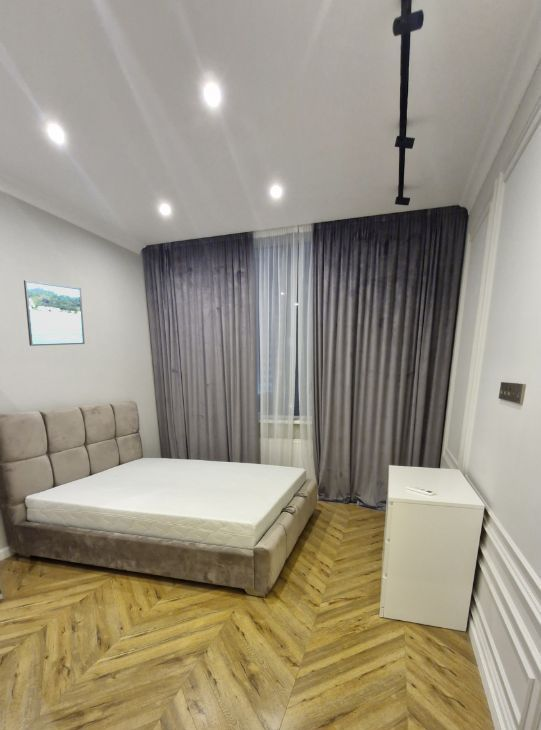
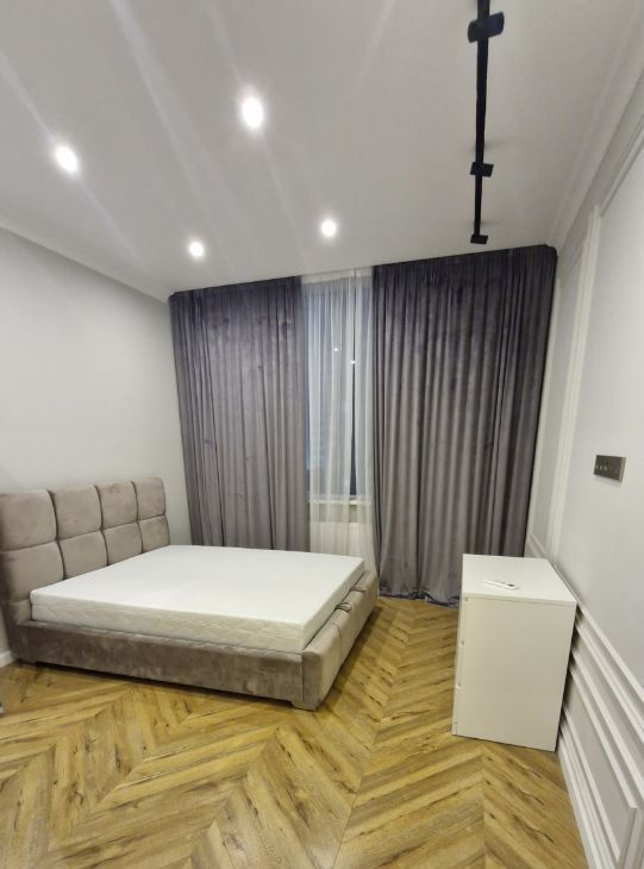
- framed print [23,279,86,347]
